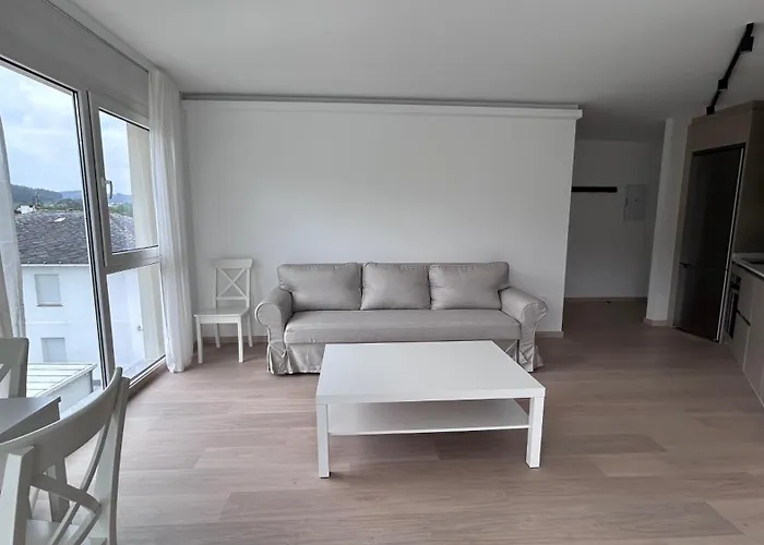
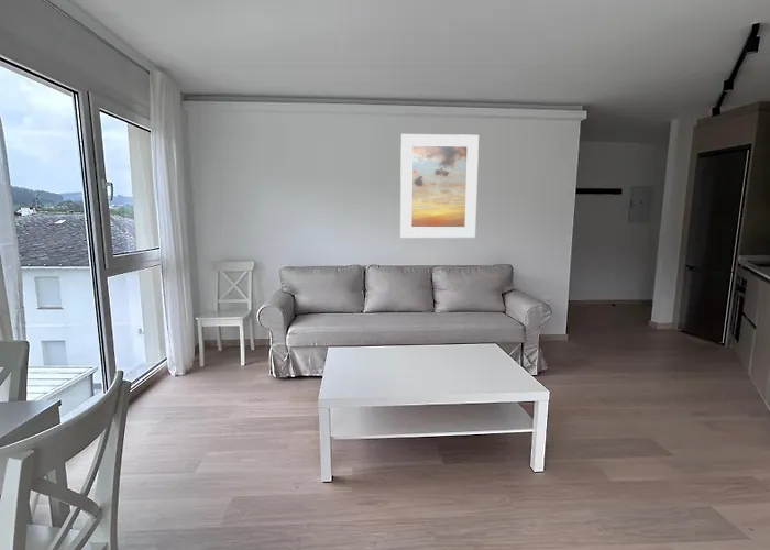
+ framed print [399,133,480,239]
